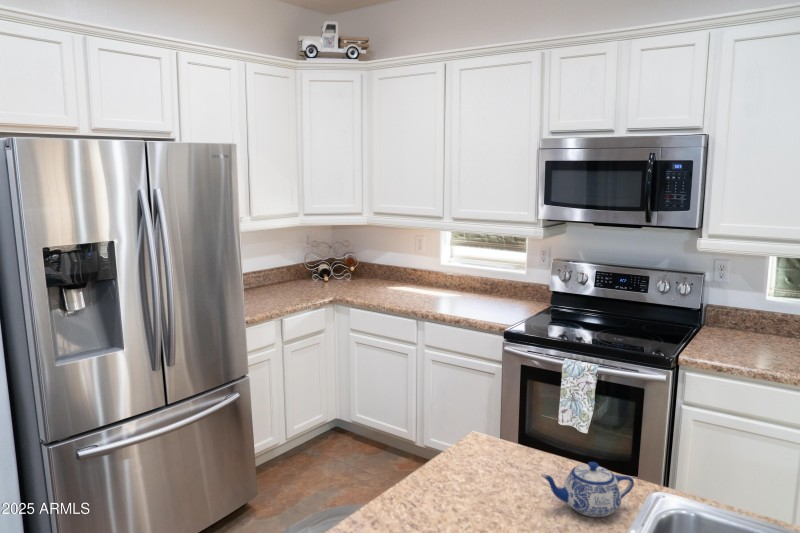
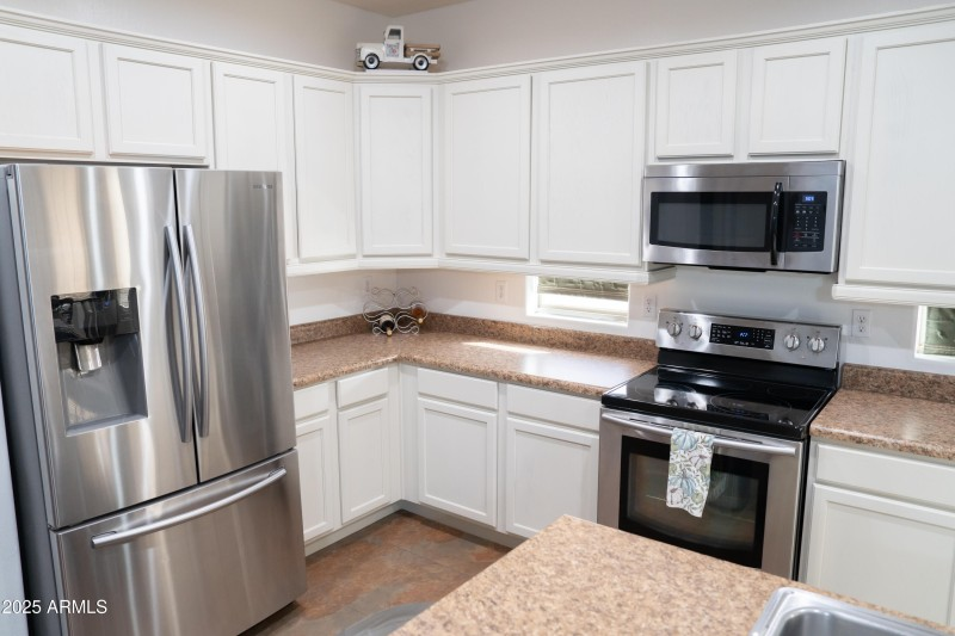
- teapot [541,461,635,518]
